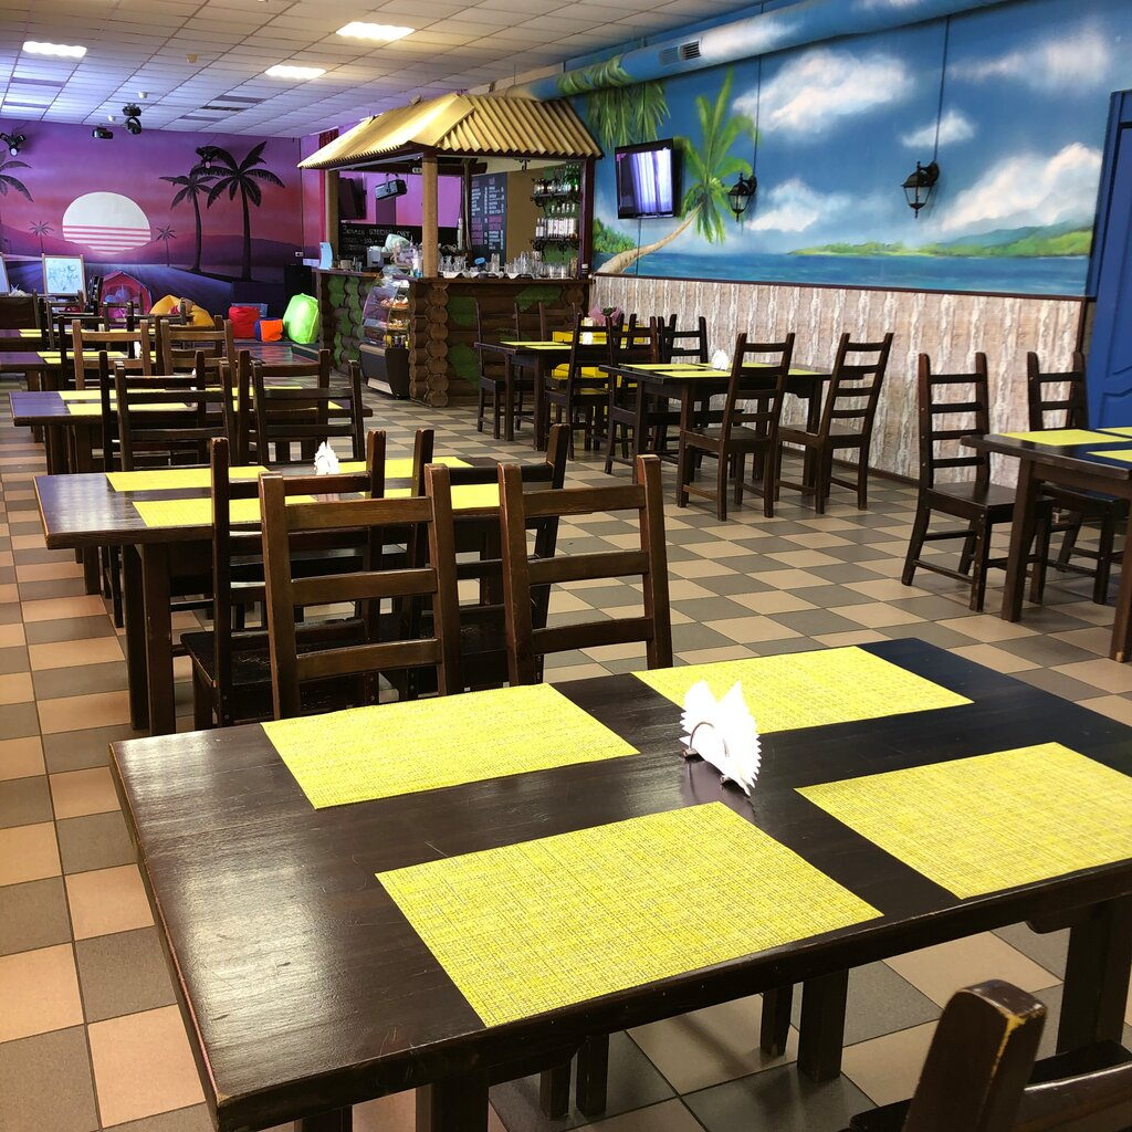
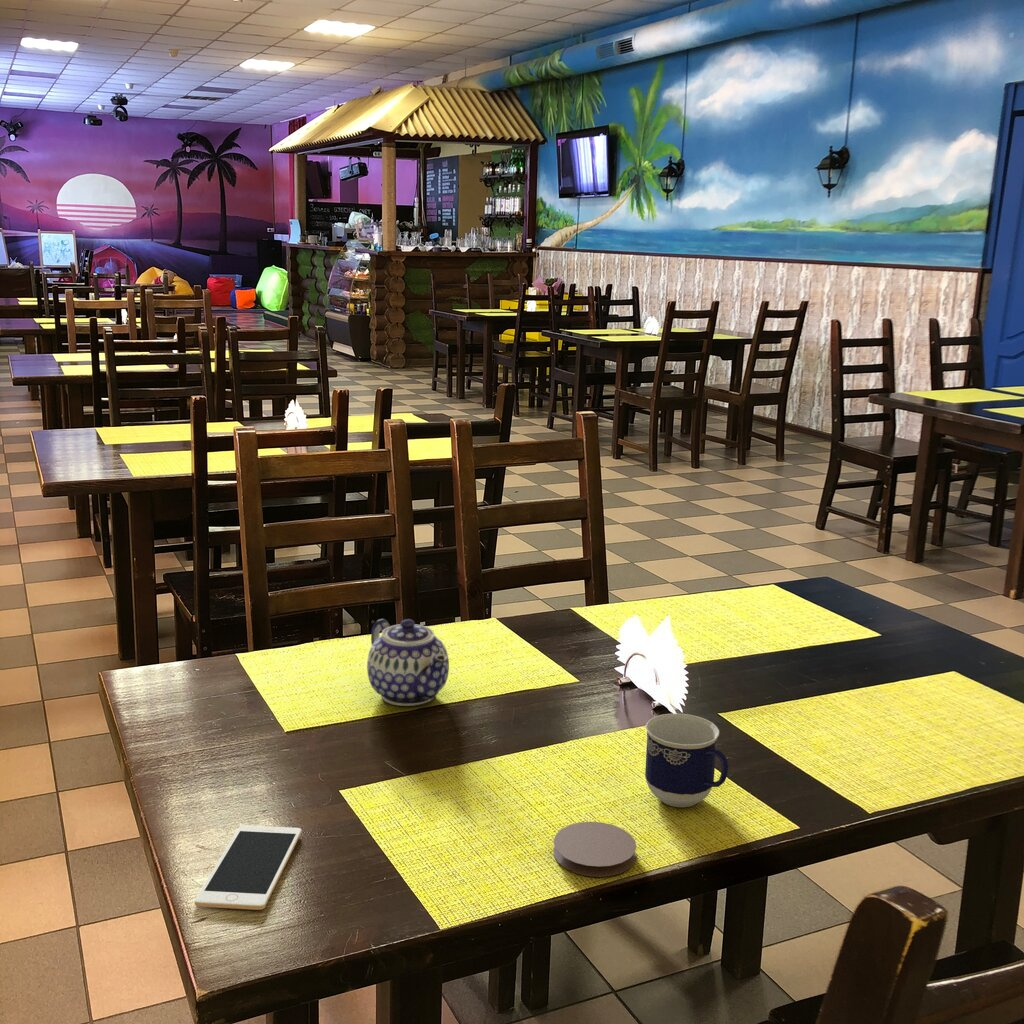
+ cell phone [194,824,302,911]
+ teapot [366,618,450,707]
+ cup [644,713,729,808]
+ coaster [552,821,637,878]
